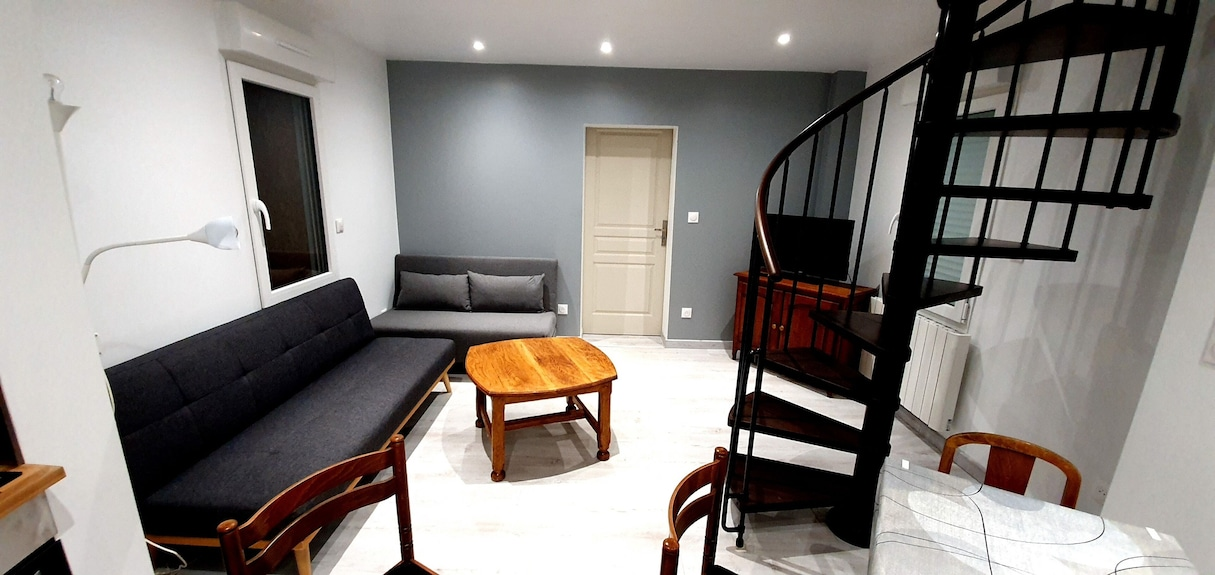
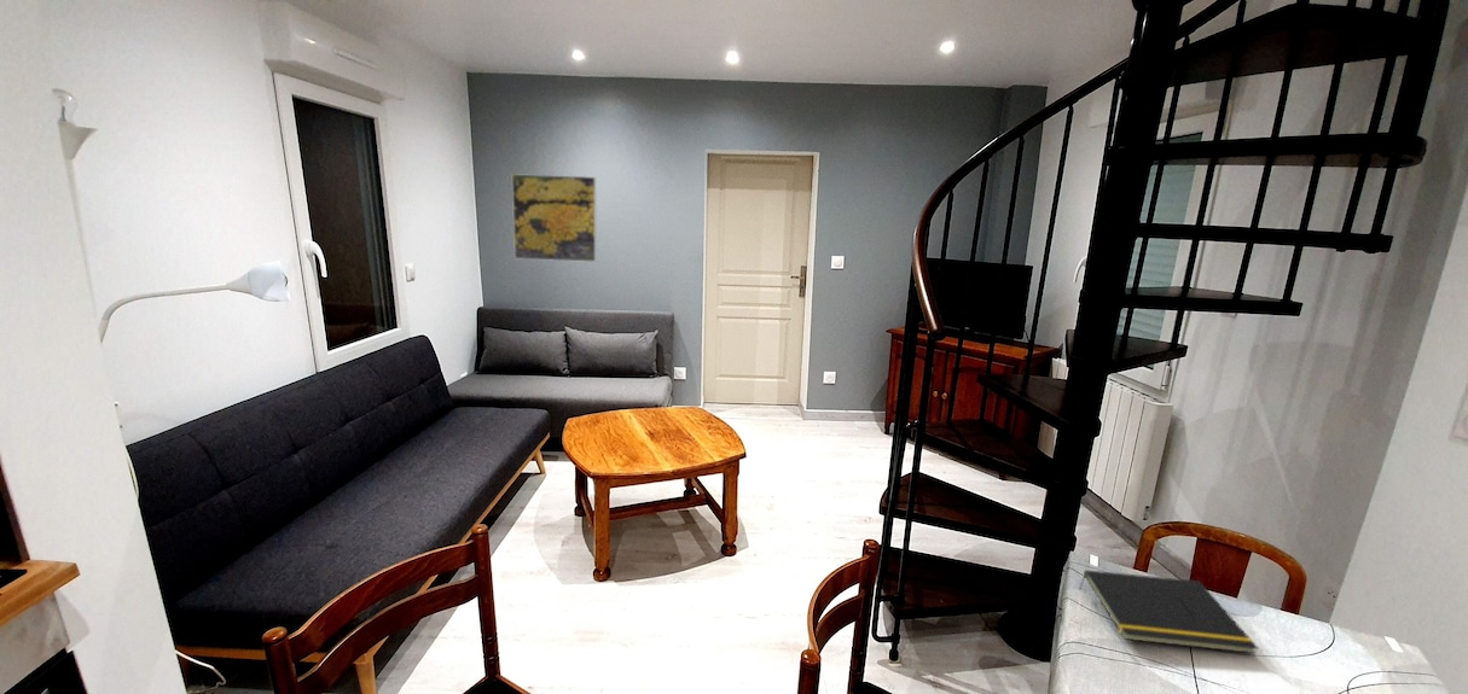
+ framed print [511,173,598,263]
+ notepad [1078,568,1260,655]
